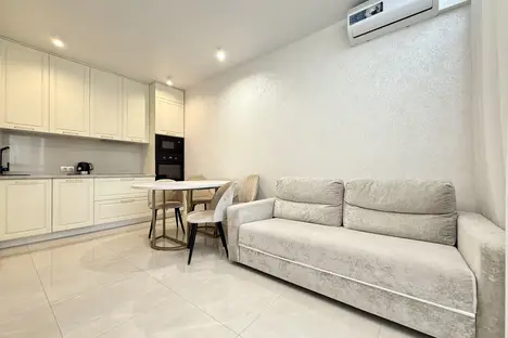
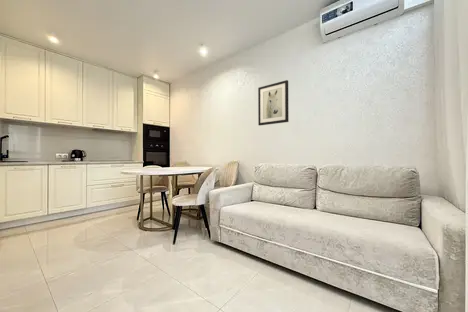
+ wall art [257,79,290,126]
